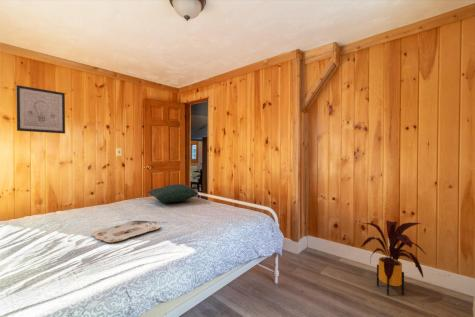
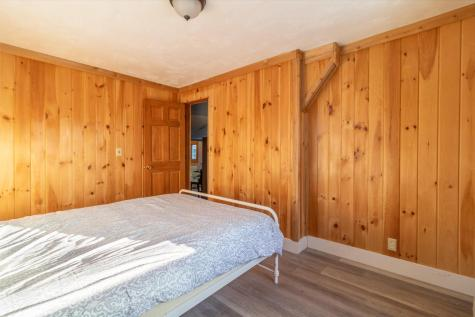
- house plant [360,219,428,296]
- wall art [15,84,66,135]
- pillow [146,183,199,203]
- serving tray [90,220,161,243]
